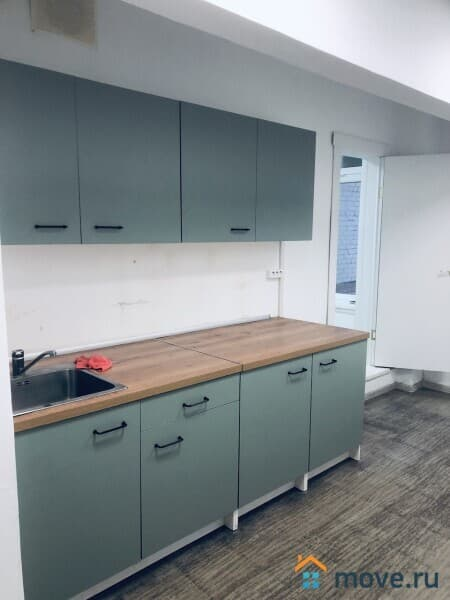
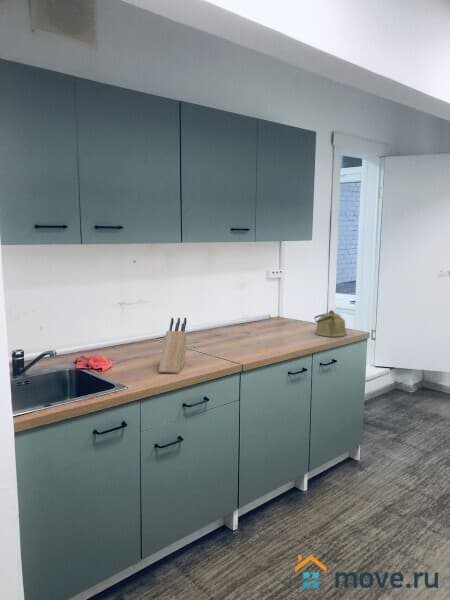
+ kettle [313,309,347,338]
+ knife block [158,317,188,374]
